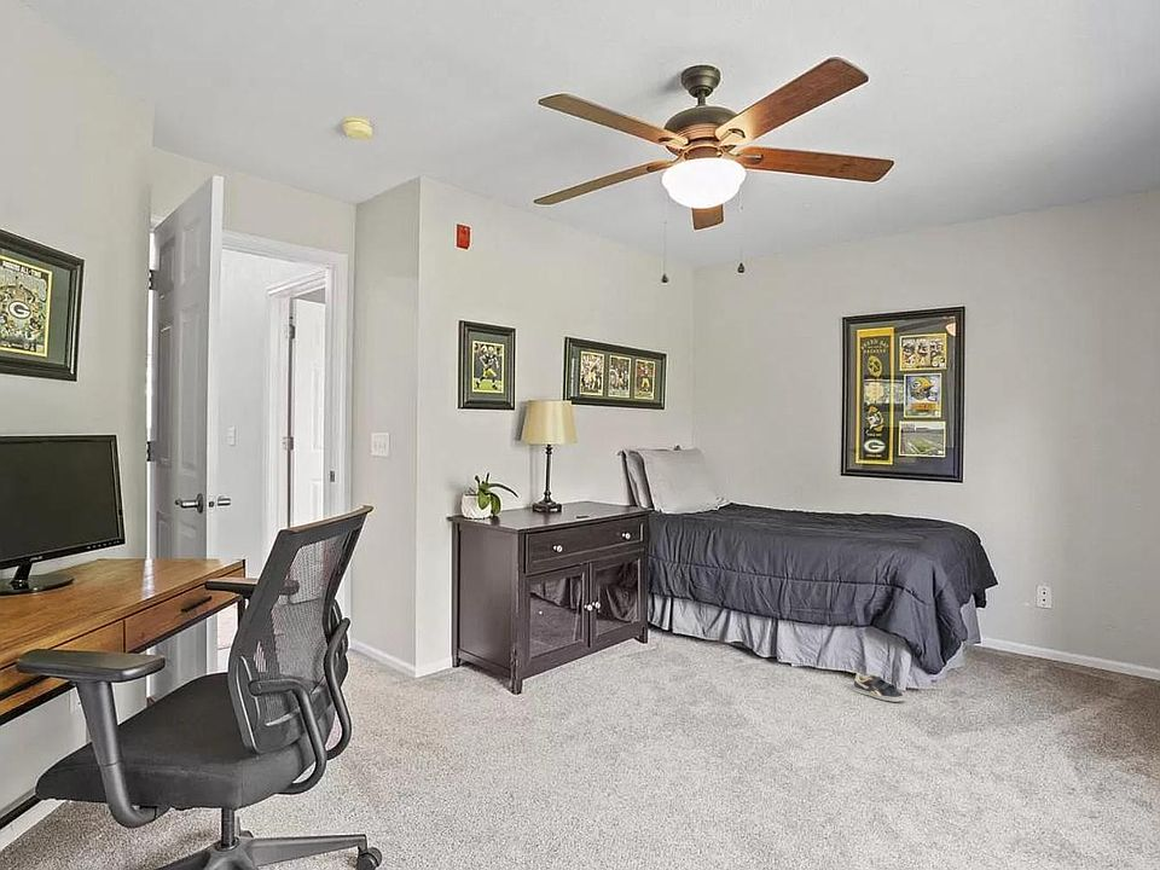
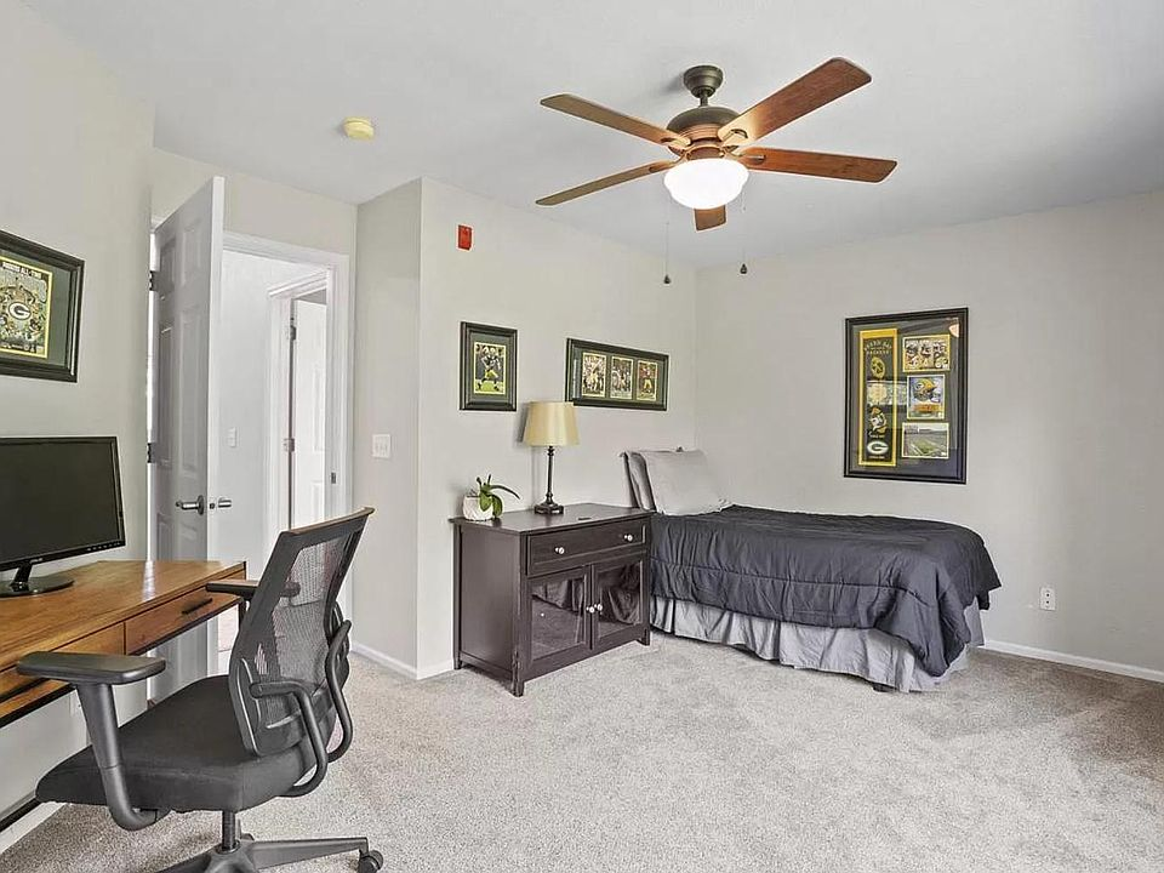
- sneaker [853,672,905,703]
